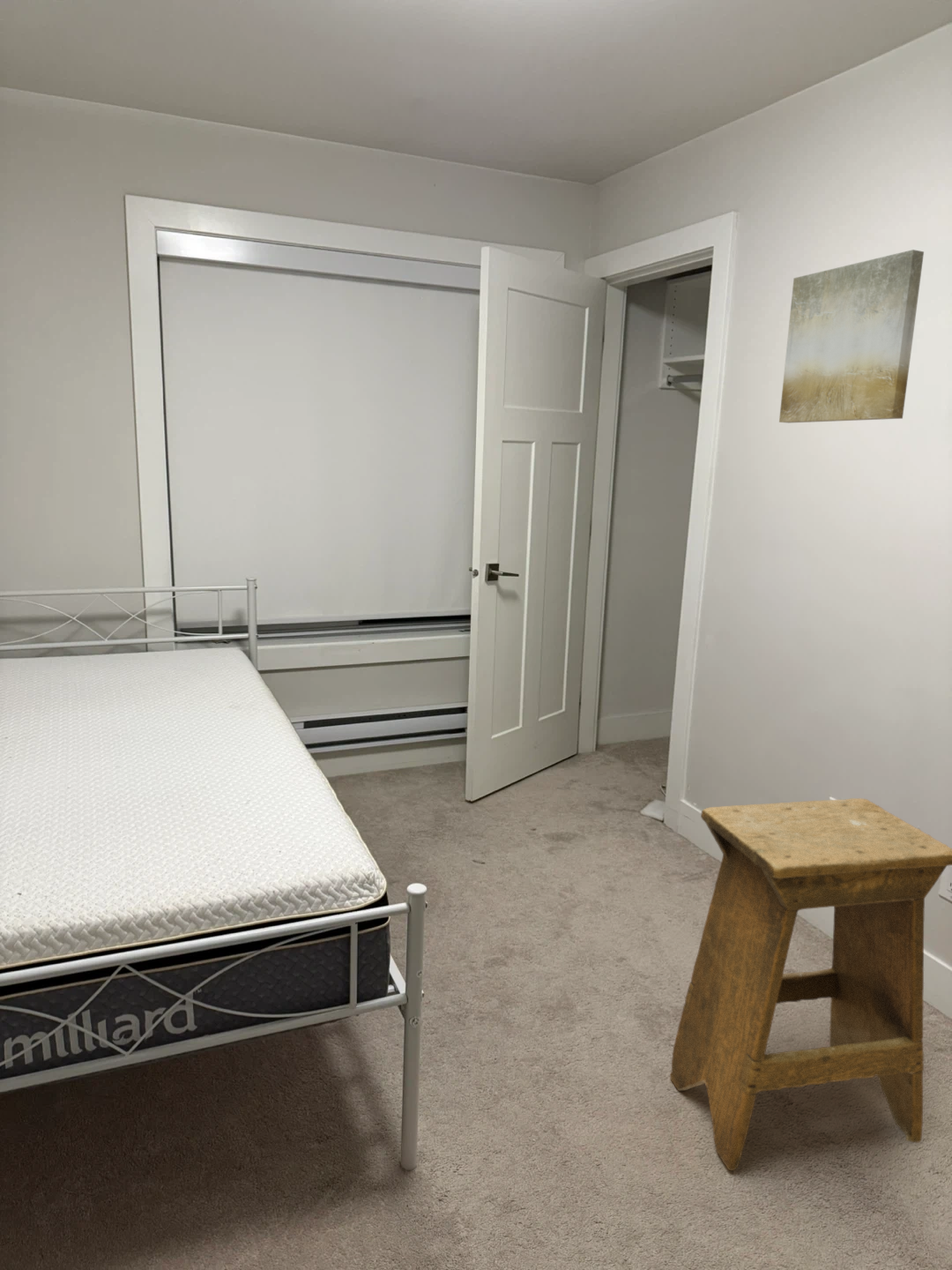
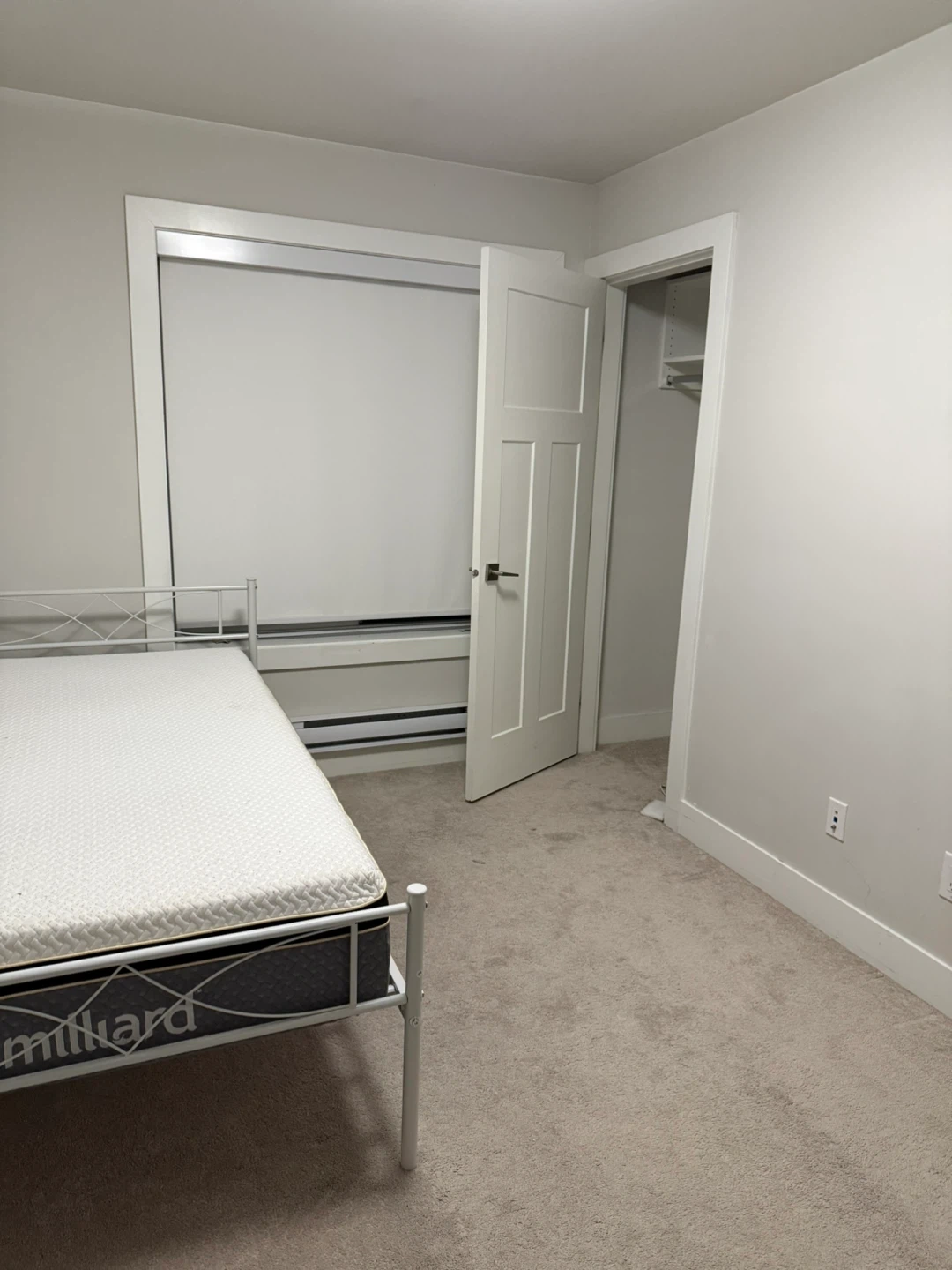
- wall art [778,249,925,423]
- stool [669,797,952,1171]
